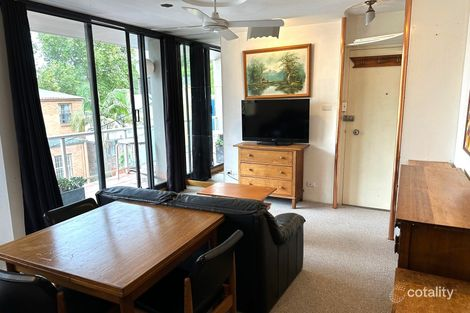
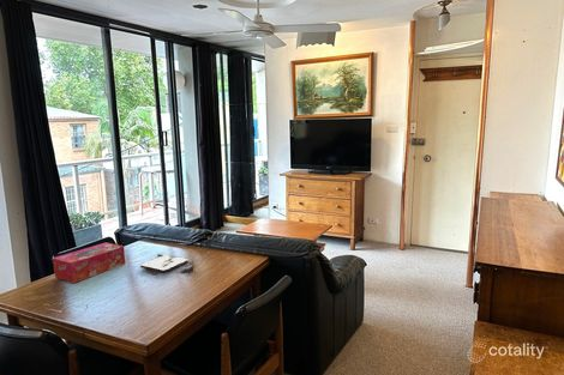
+ tissue box [52,241,126,284]
+ board game [139,253,194,276]
